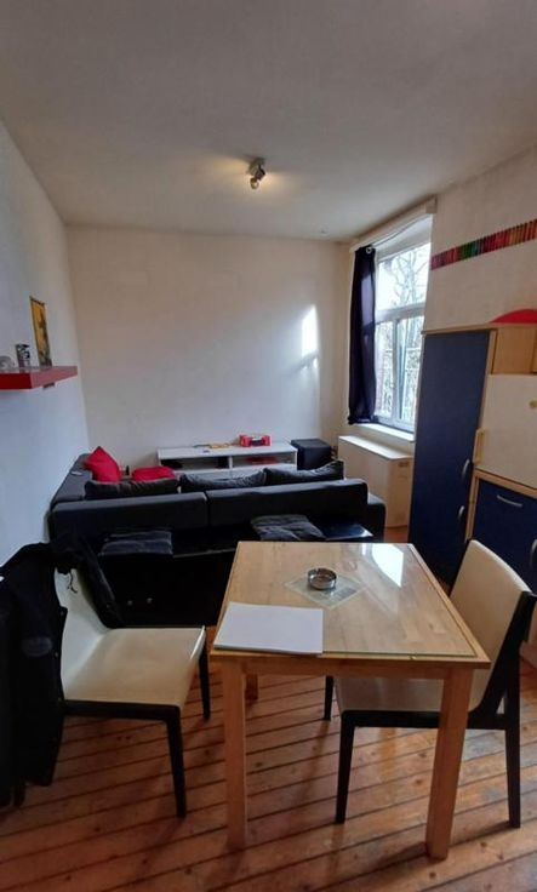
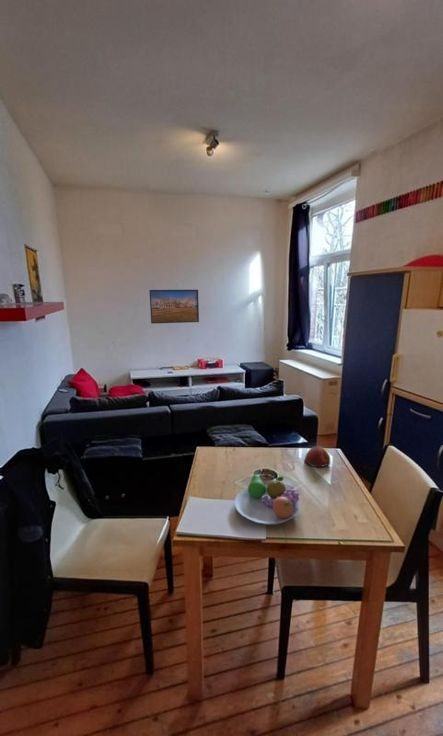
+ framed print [149,289,200,325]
+ apple [303,445,331,468]
+ fruit bowl [234,471,300,526]
